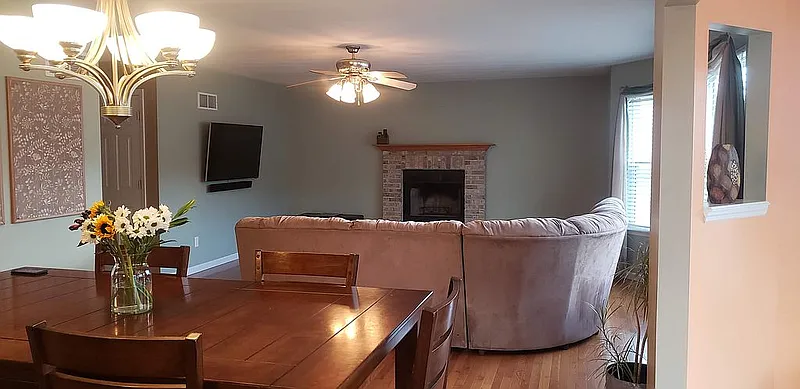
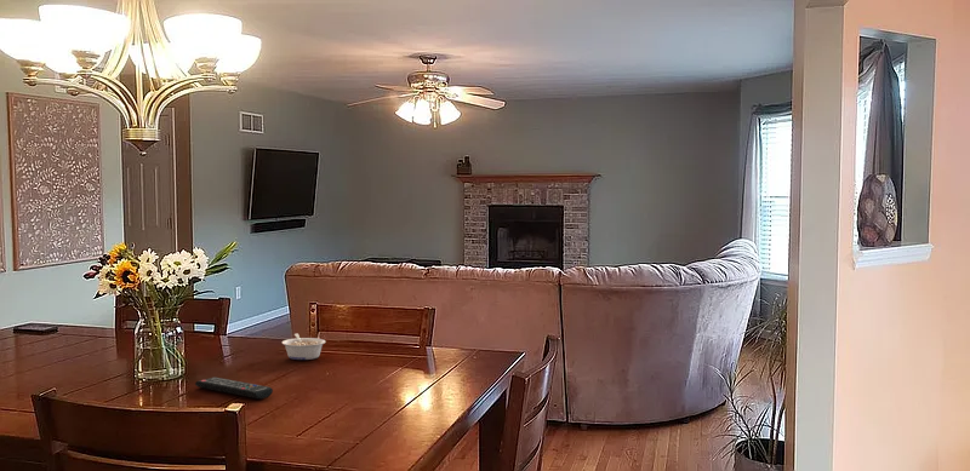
+ remote control [194,377,274,400]
+ legume [281,333,326,361]
